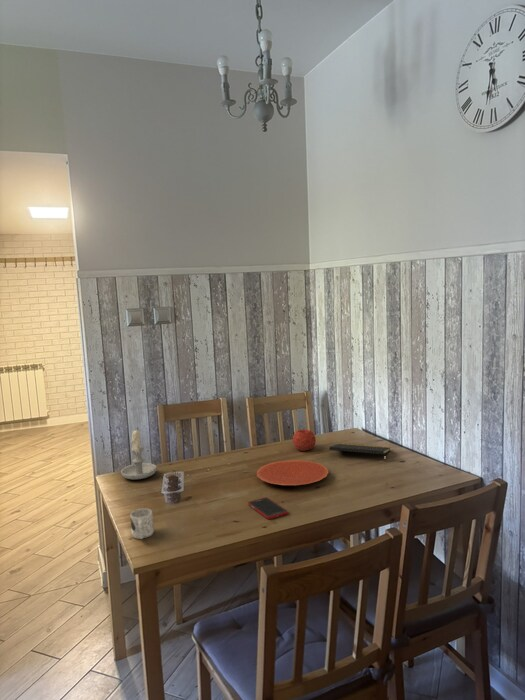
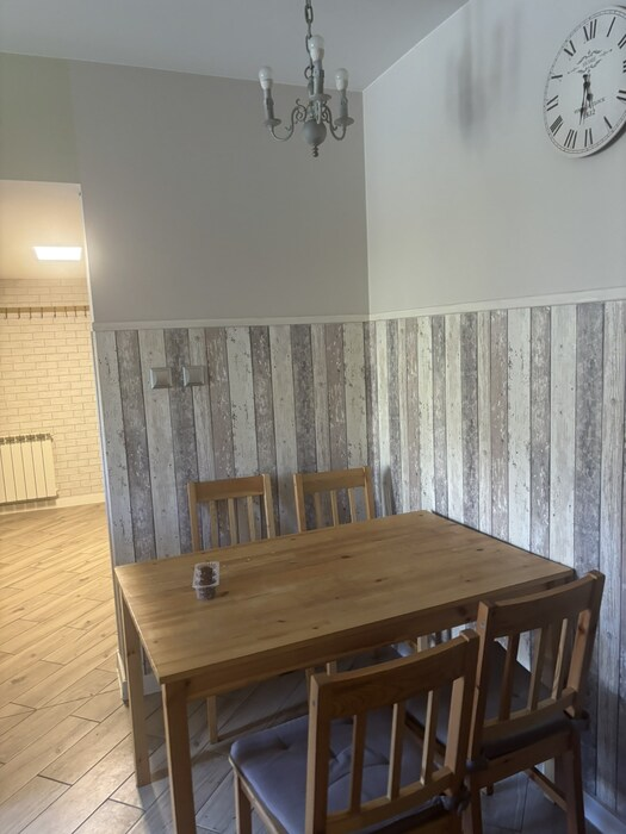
- notepad [328,442,391,463]
- mug [129,507,155,540]
- plate [256,459,329,486]
- fruit [292,427,317,452]
- cell phone [247,496,289,520]
- candle [120,427,158,480]
